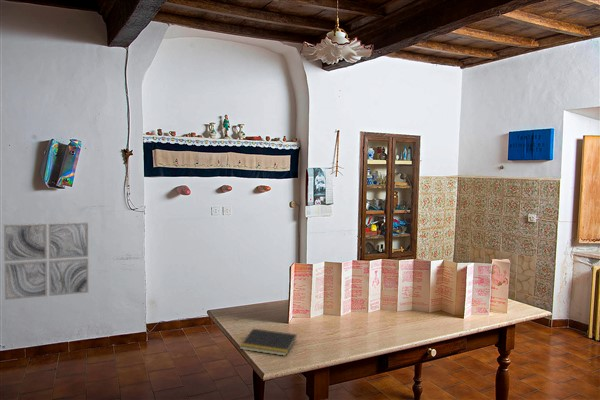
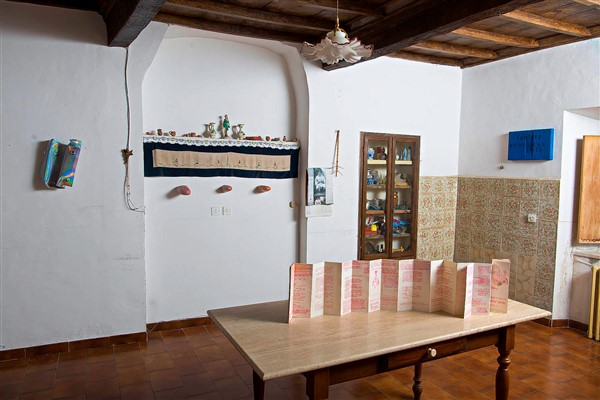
- wall art [3,221,89,301]
- notepad [238,328,298,357]
